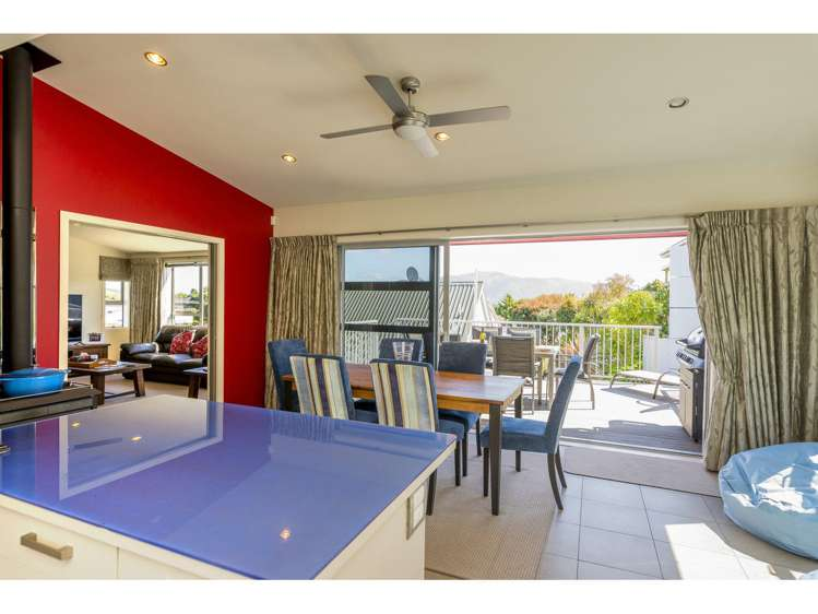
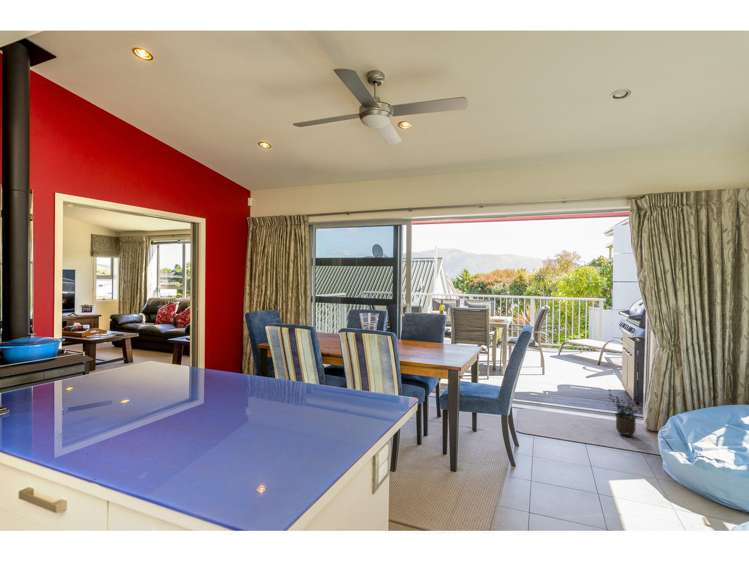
+ potted plant [607,389,642,437]
